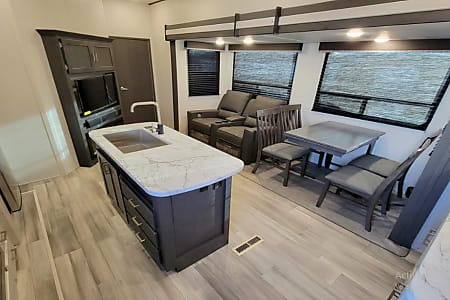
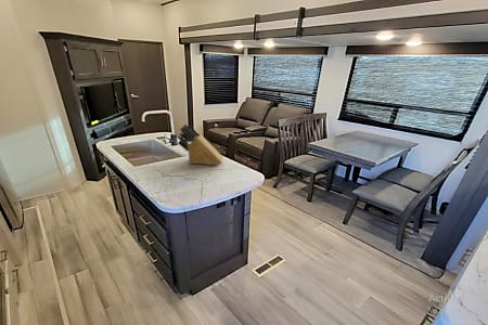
+ knife block [176,123,224,166]
